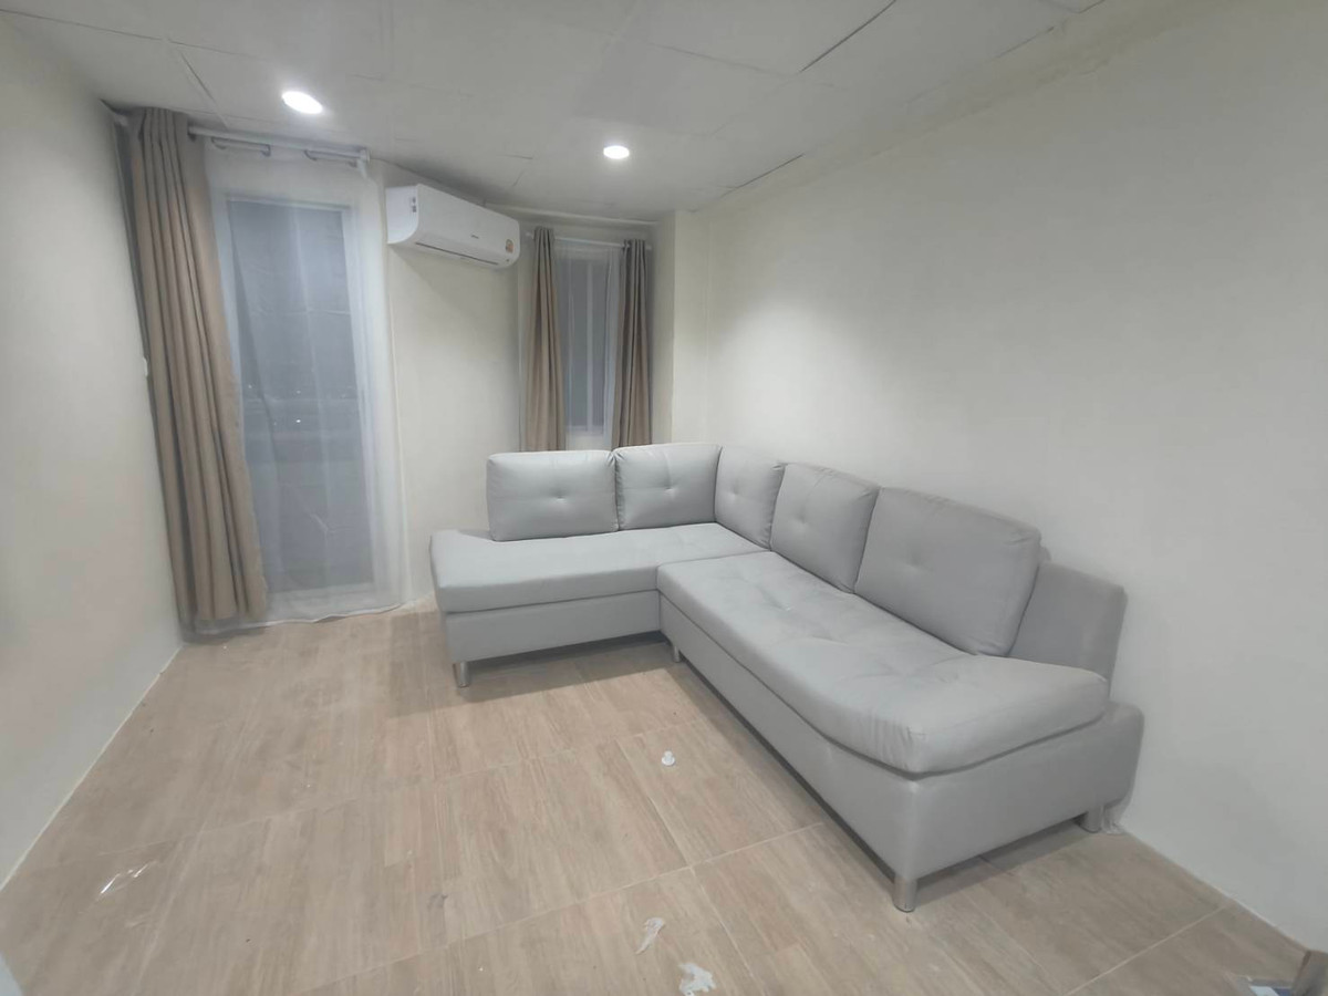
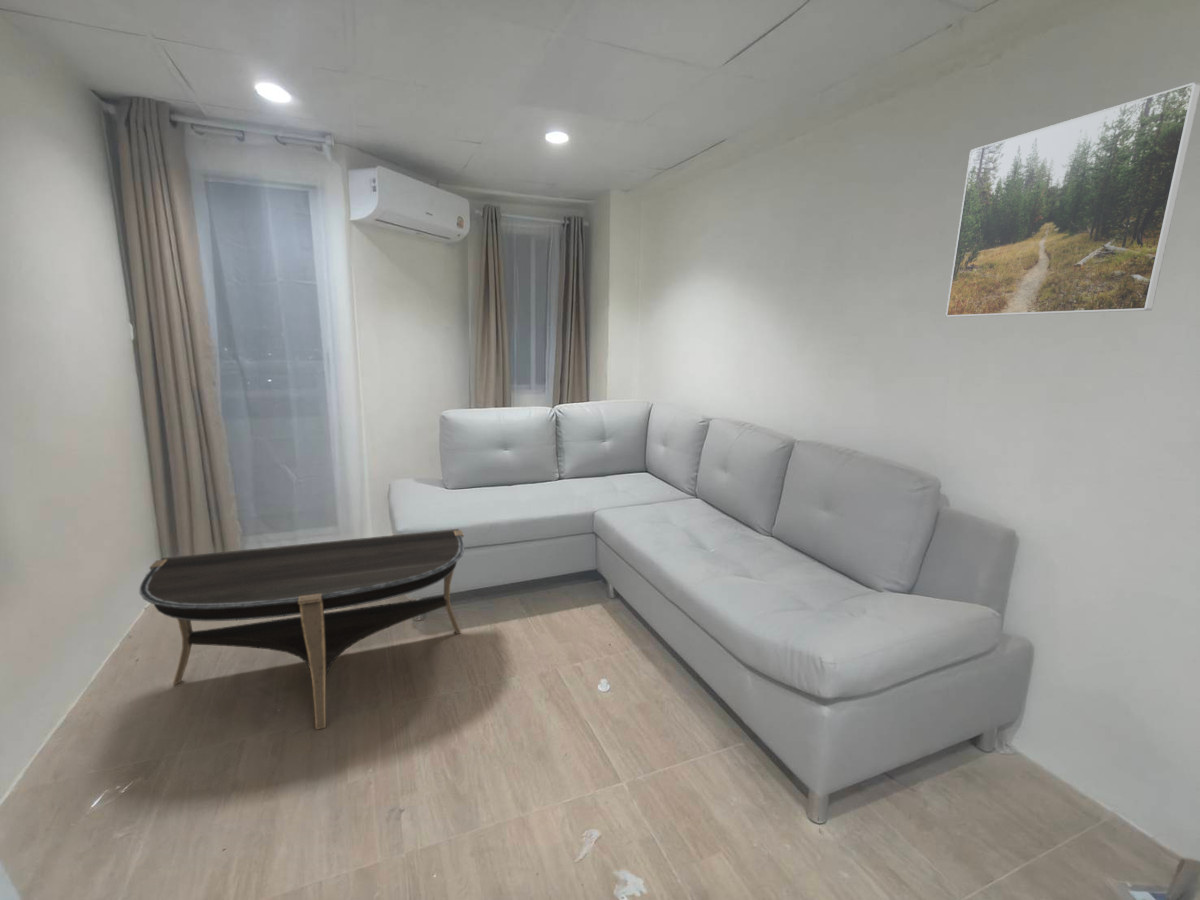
+ coffee table [138,528,465,731]
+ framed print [945,81,1200,318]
